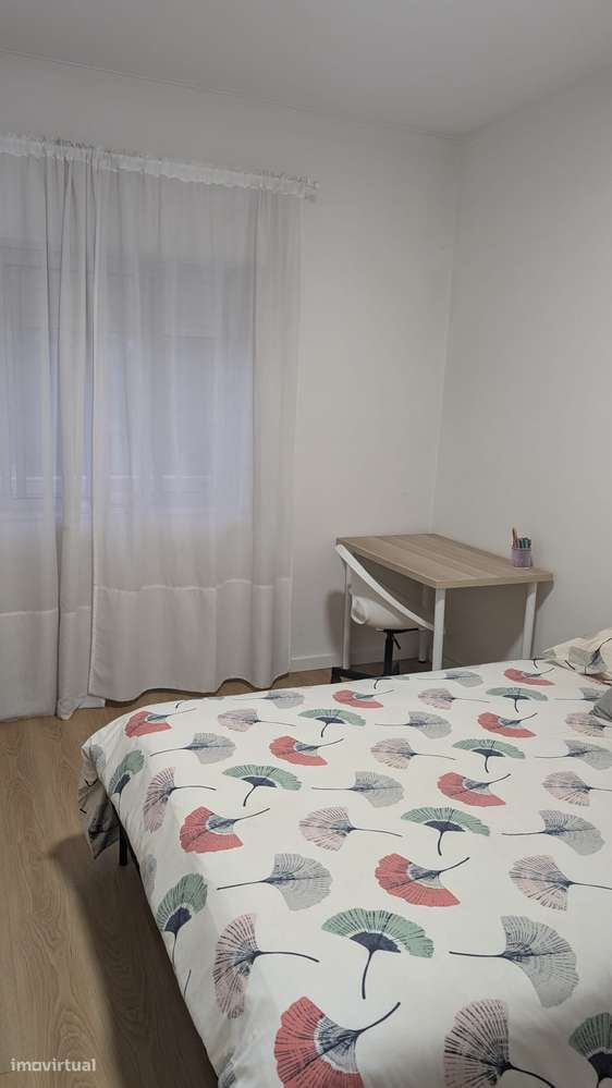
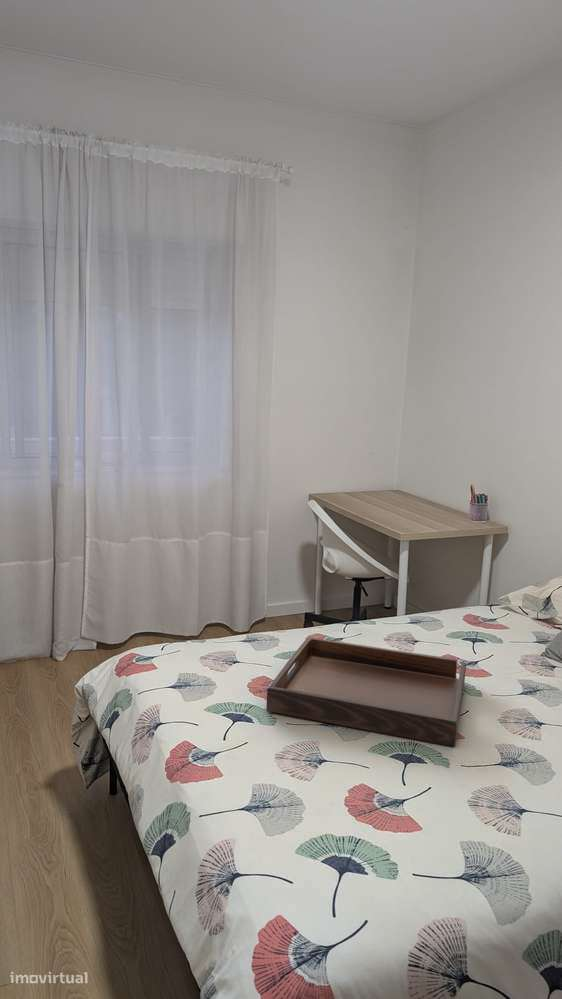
+ serving tray [265,636,467,747]
